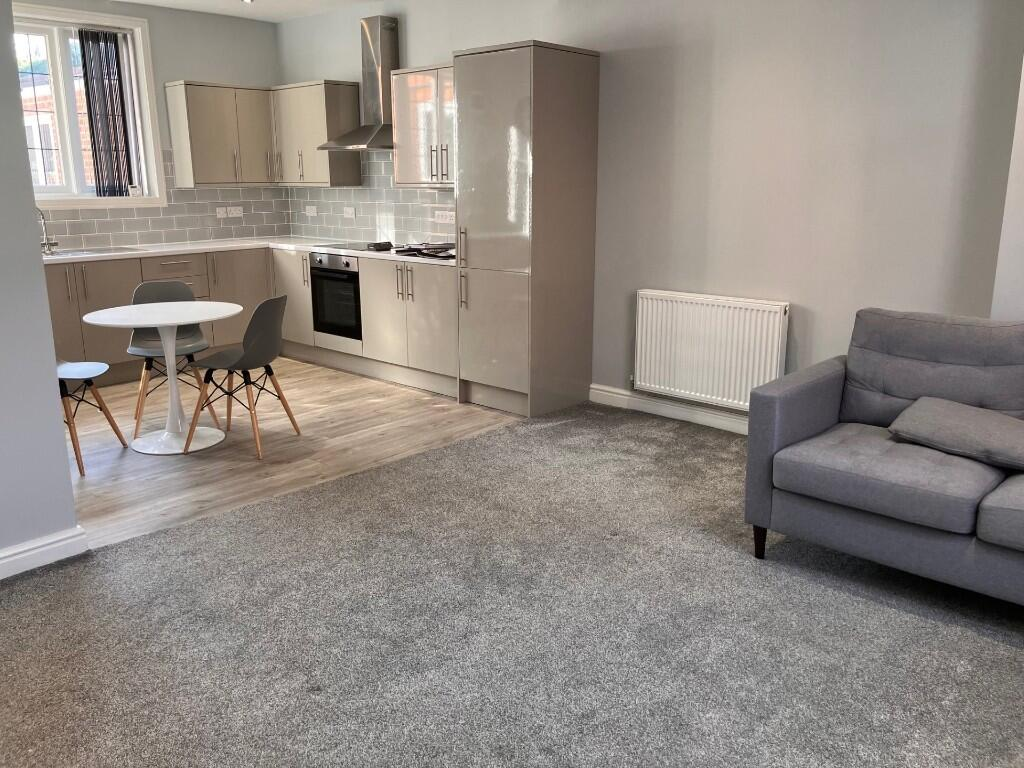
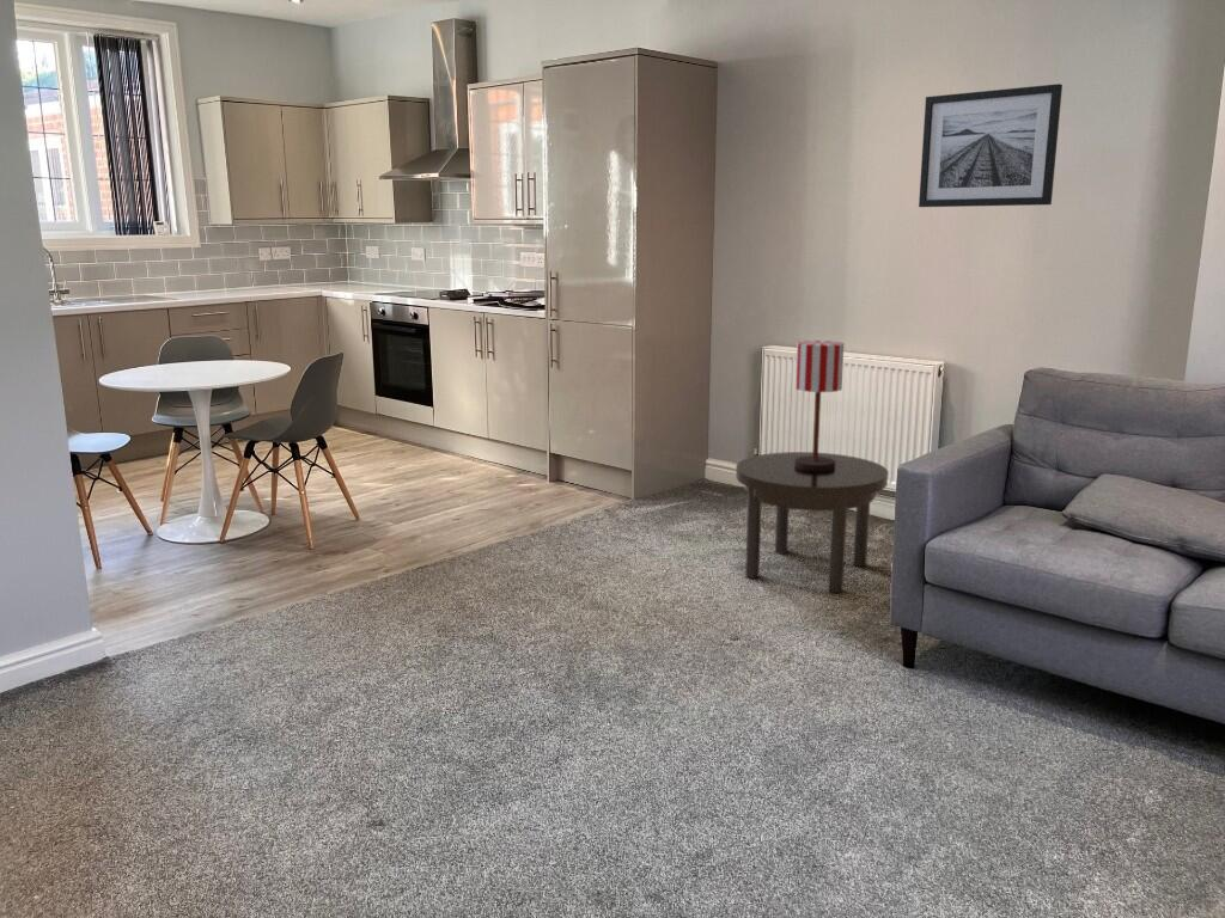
+ wall art [918,82,1064,208]
+ table lamp [794,339,845,471]
+ side table [735,451,890,594]
